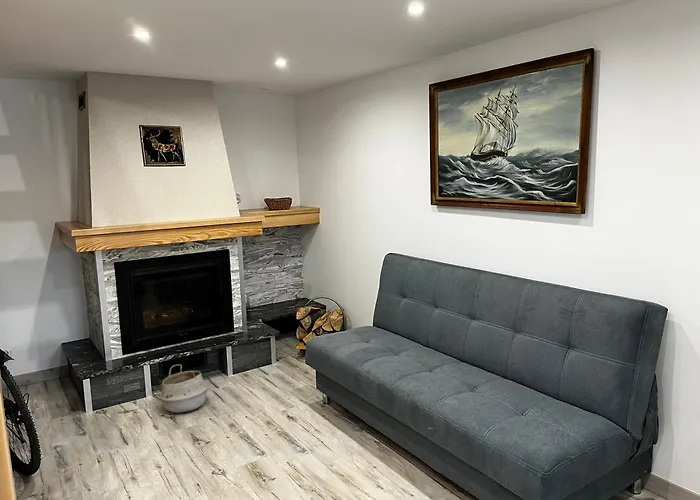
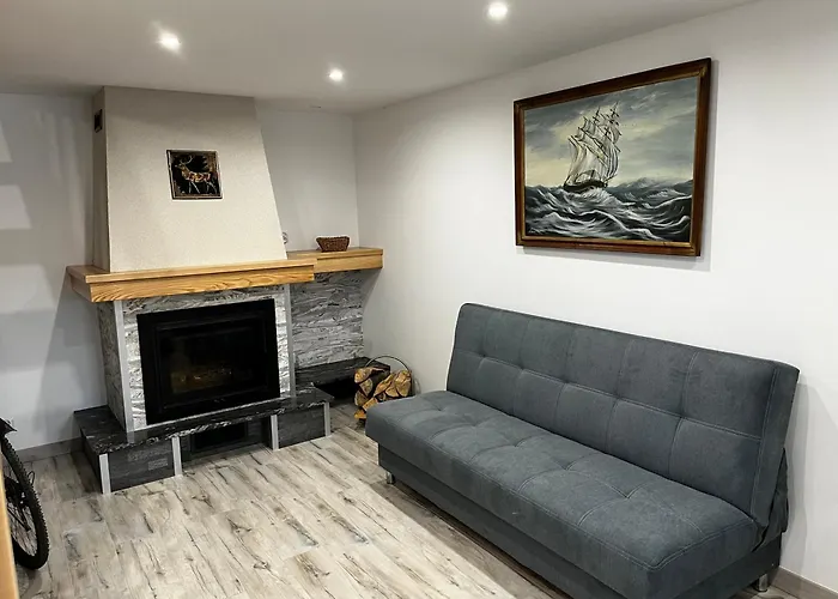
- woven basket [159,364,208,414]
